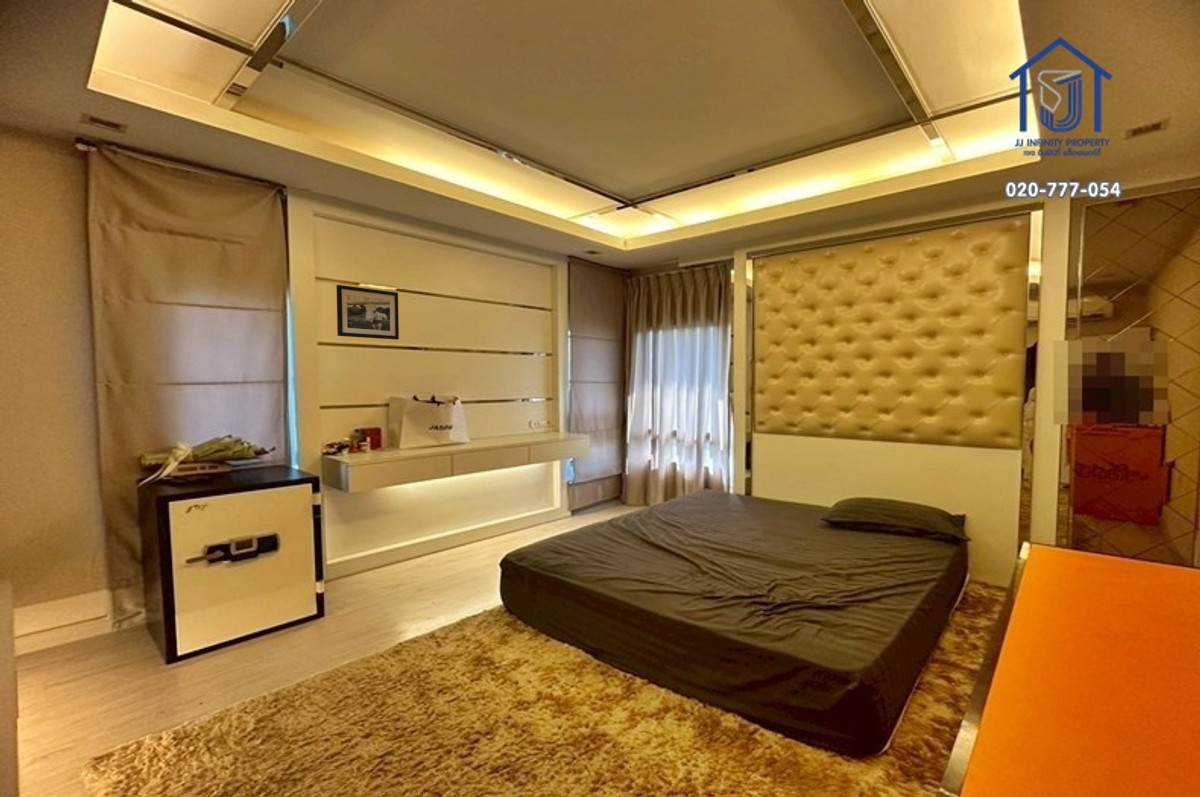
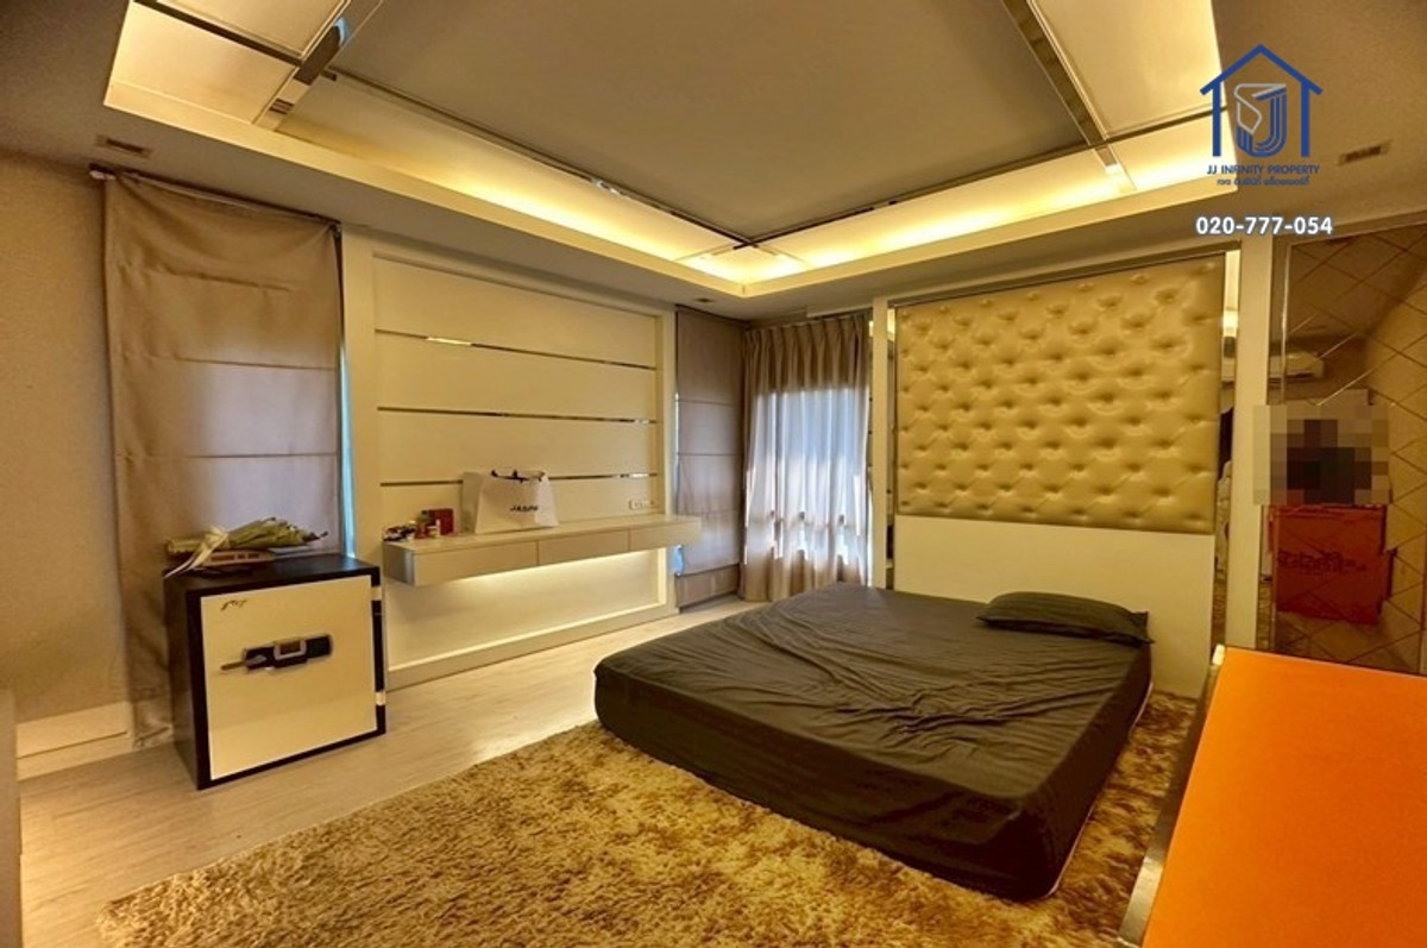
- picture frame [335,284,400,341]
